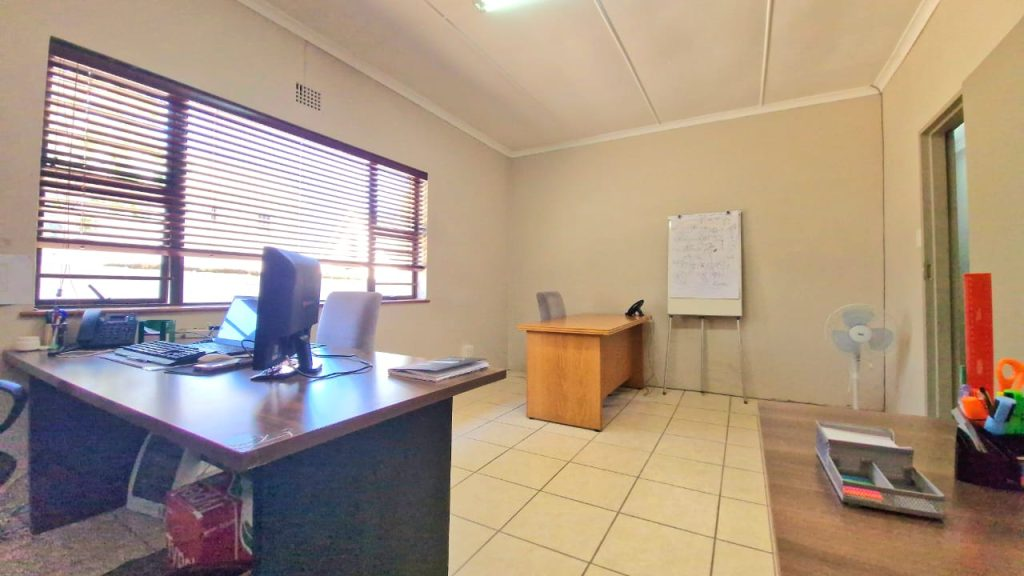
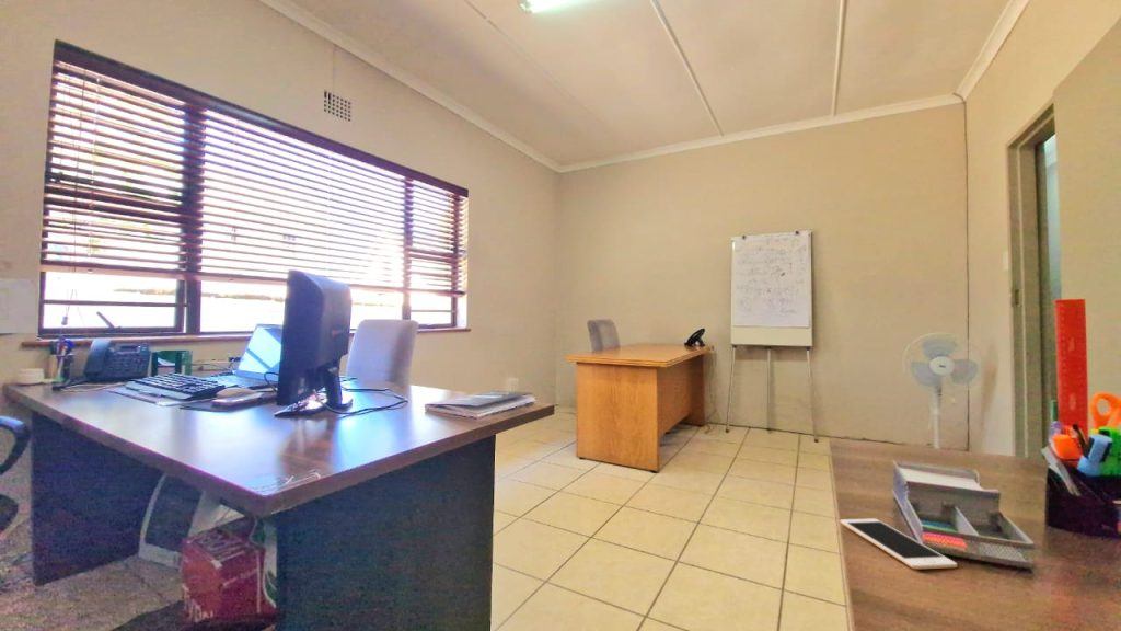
+ cell phone [839,517,958,571]
